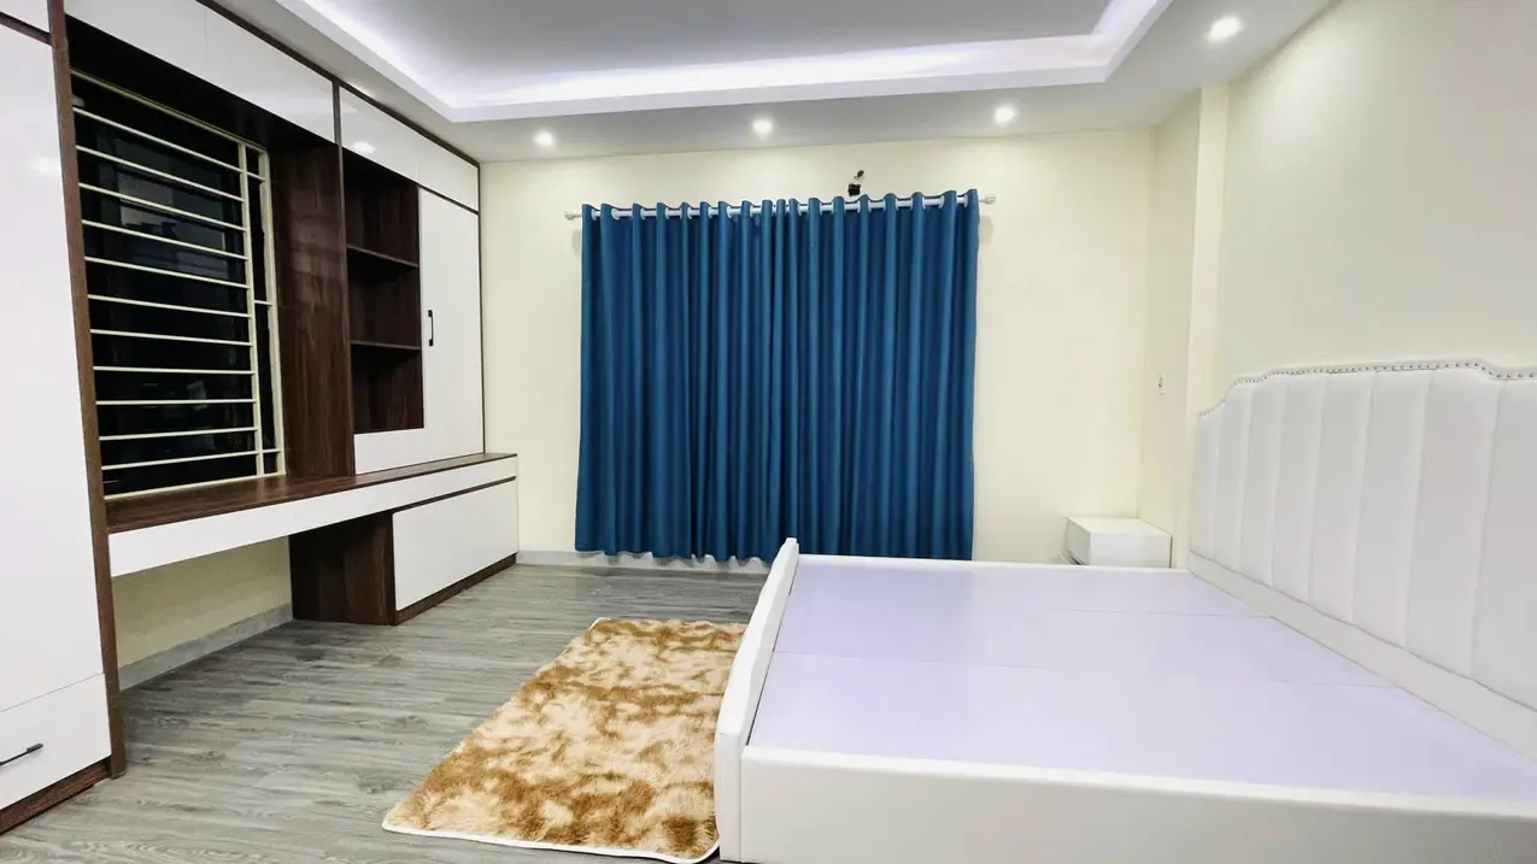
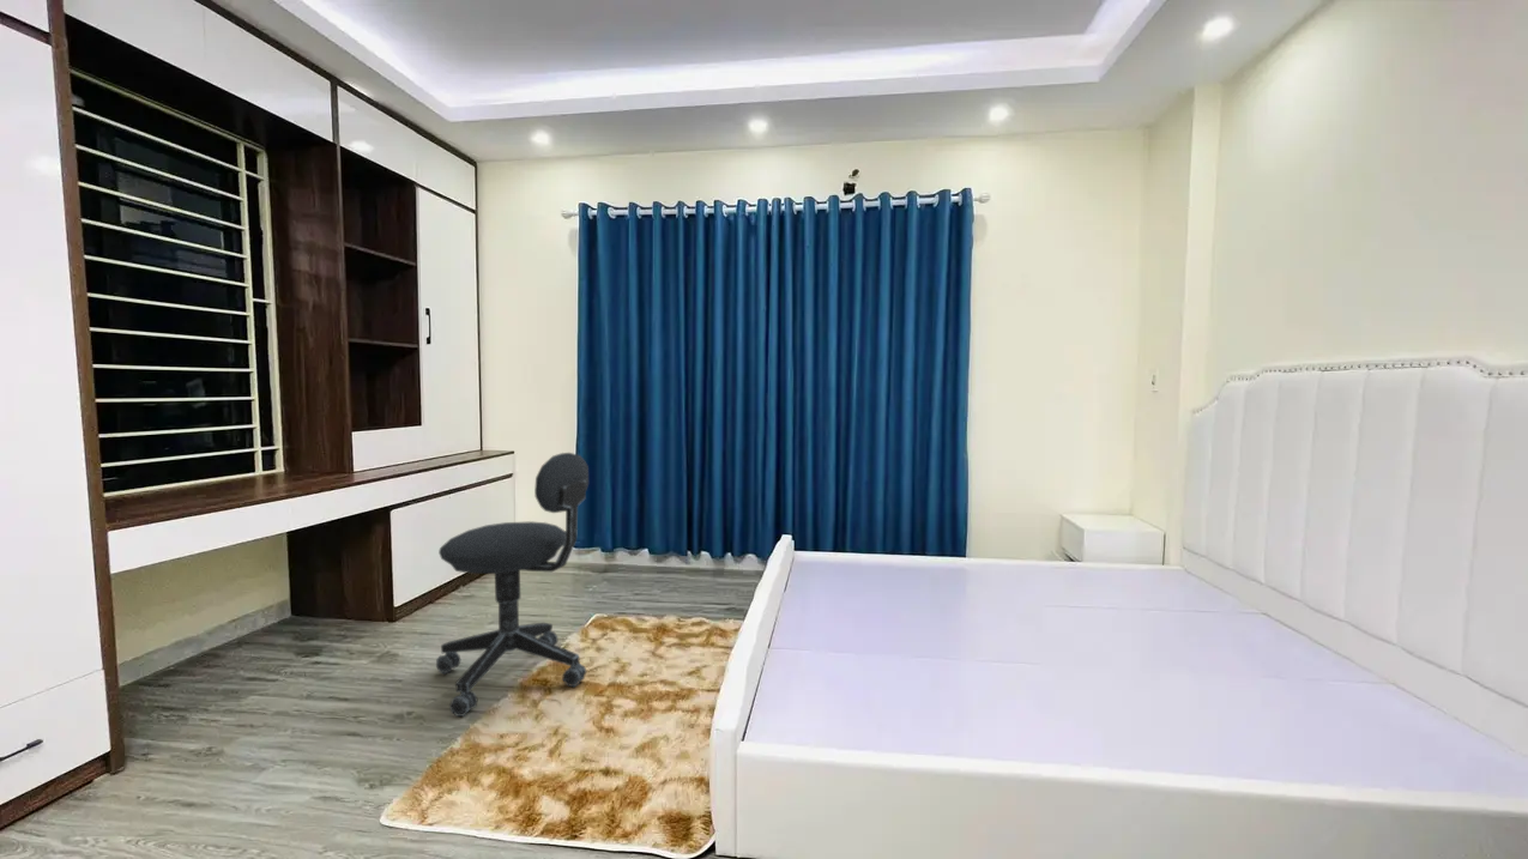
+ office chair [435,452,590,718]
